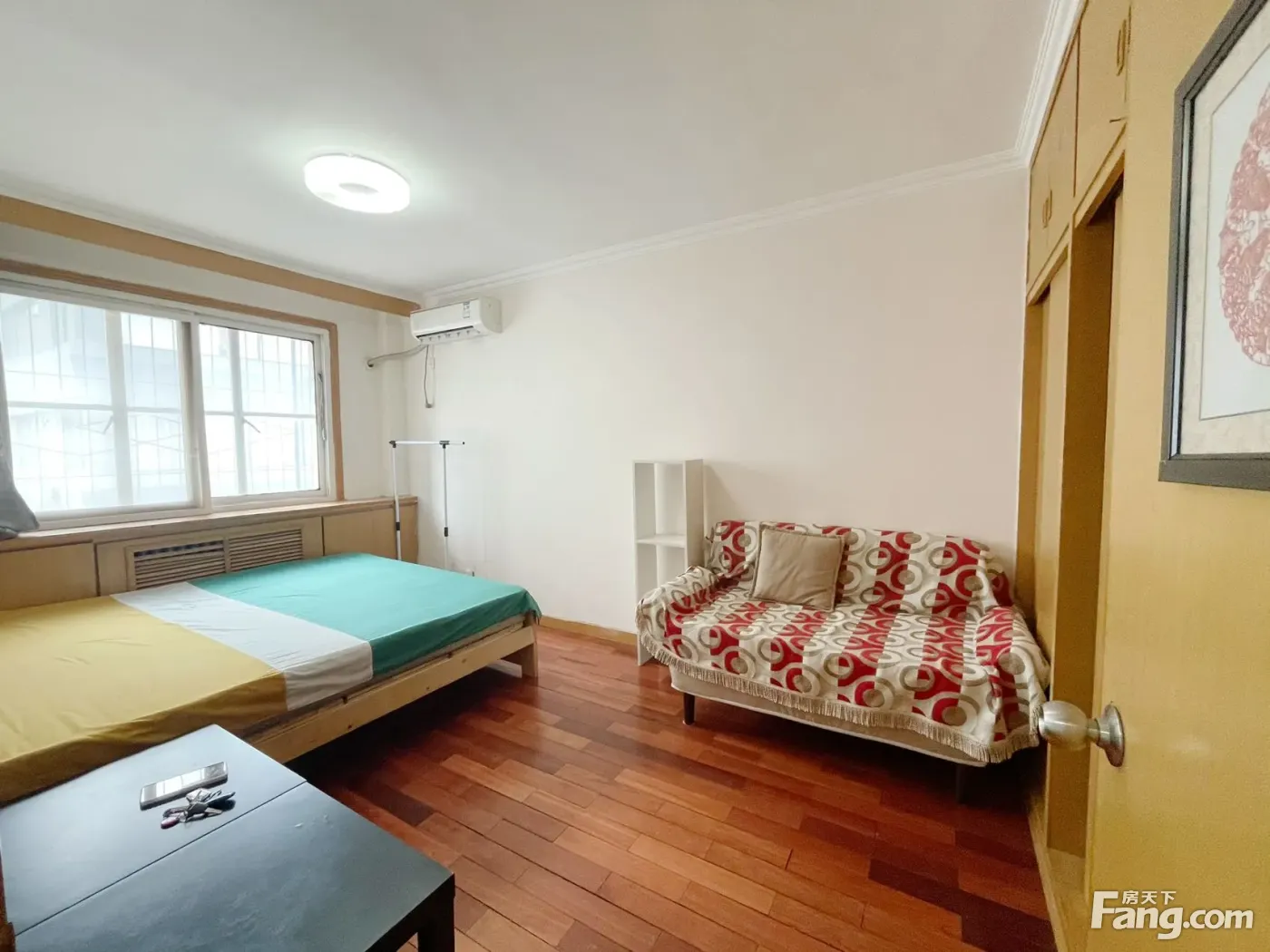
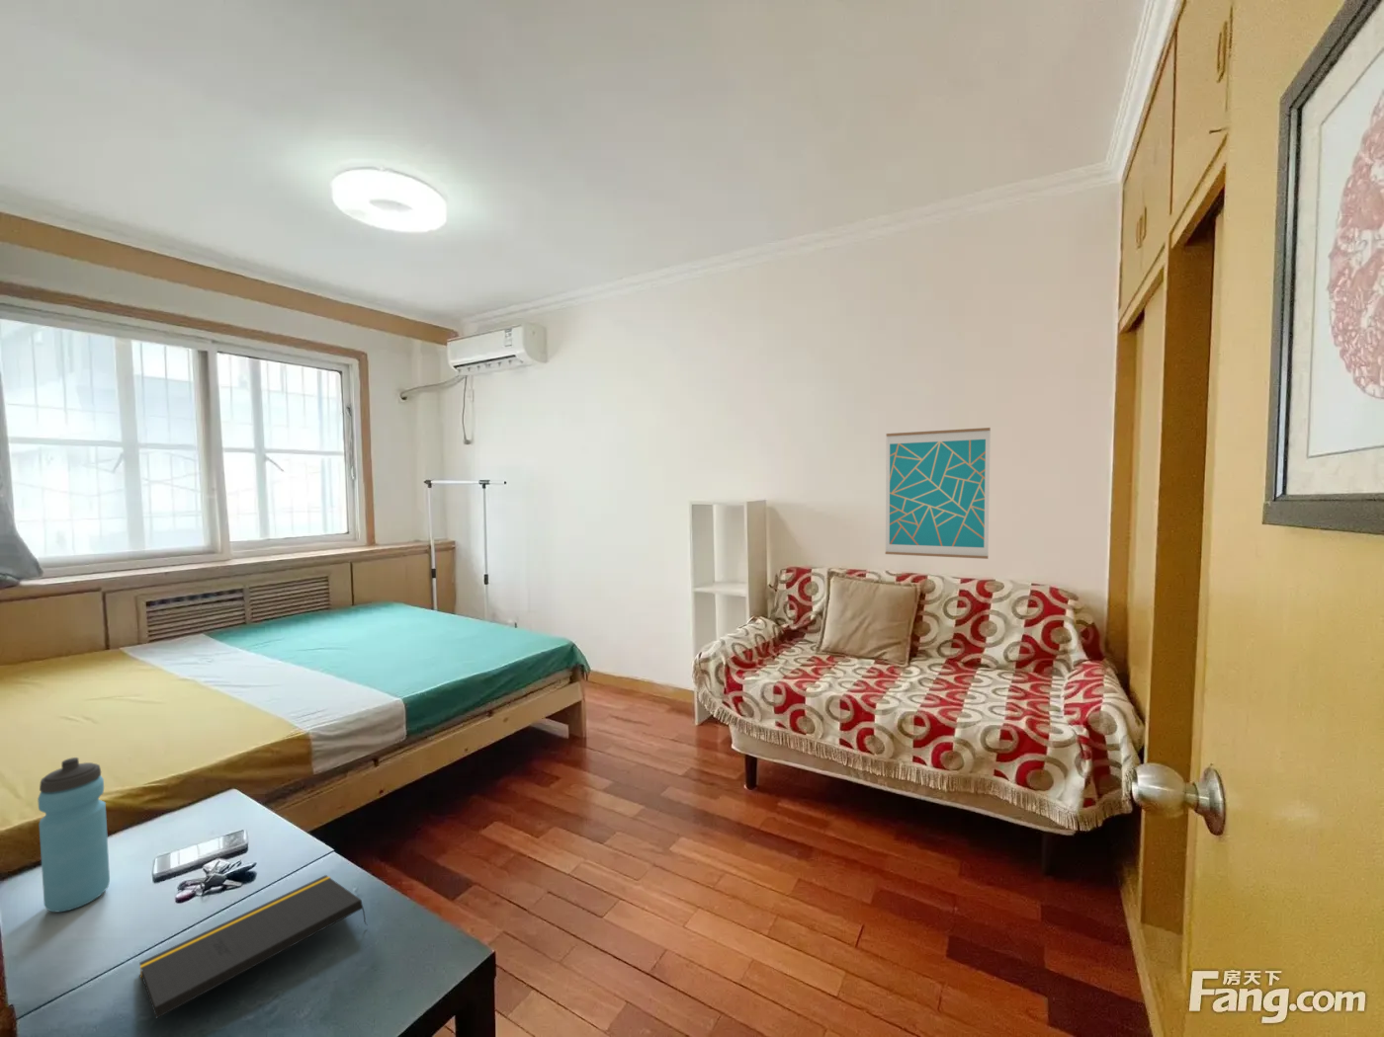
+ wall art [885,427,992,560]
+ water bottle [37,757,111,913]
+ notepad [138,874,367,1020]
